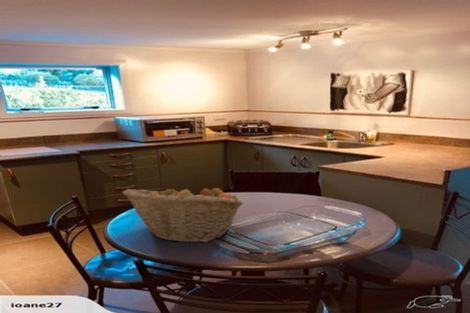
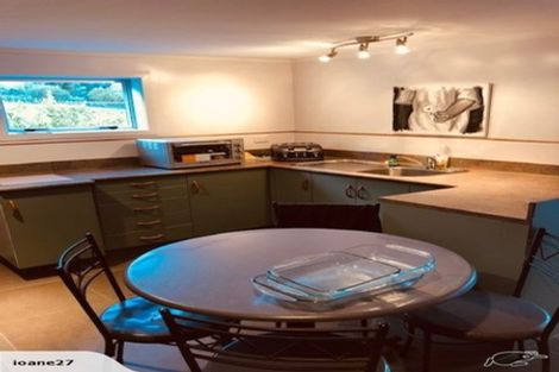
- fruit basket [122,182,245,243]
